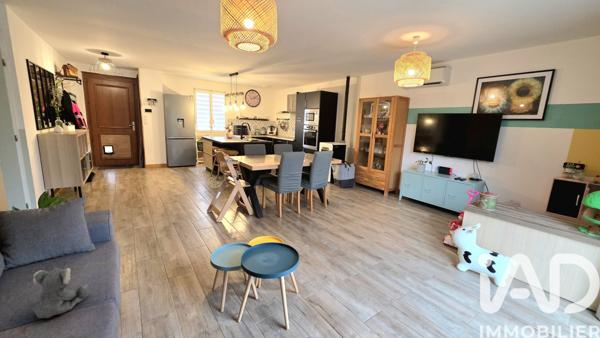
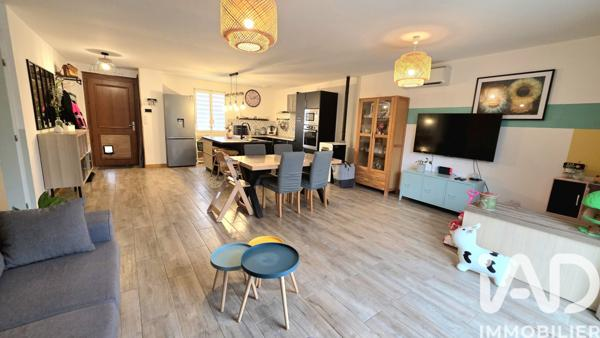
- koala plush [32,267,91,319]
